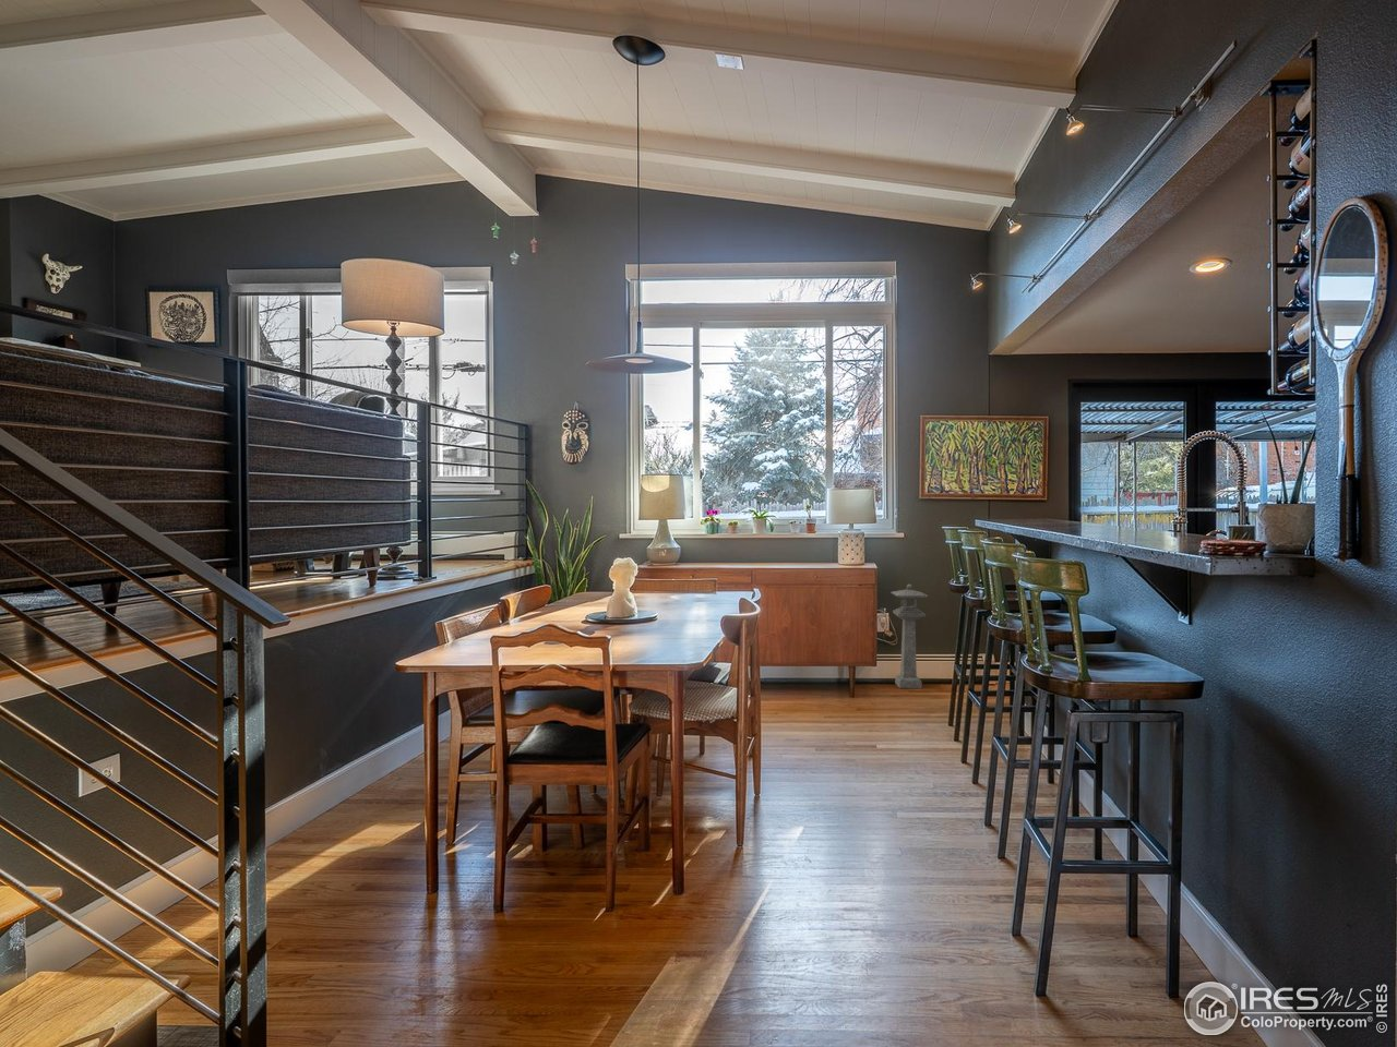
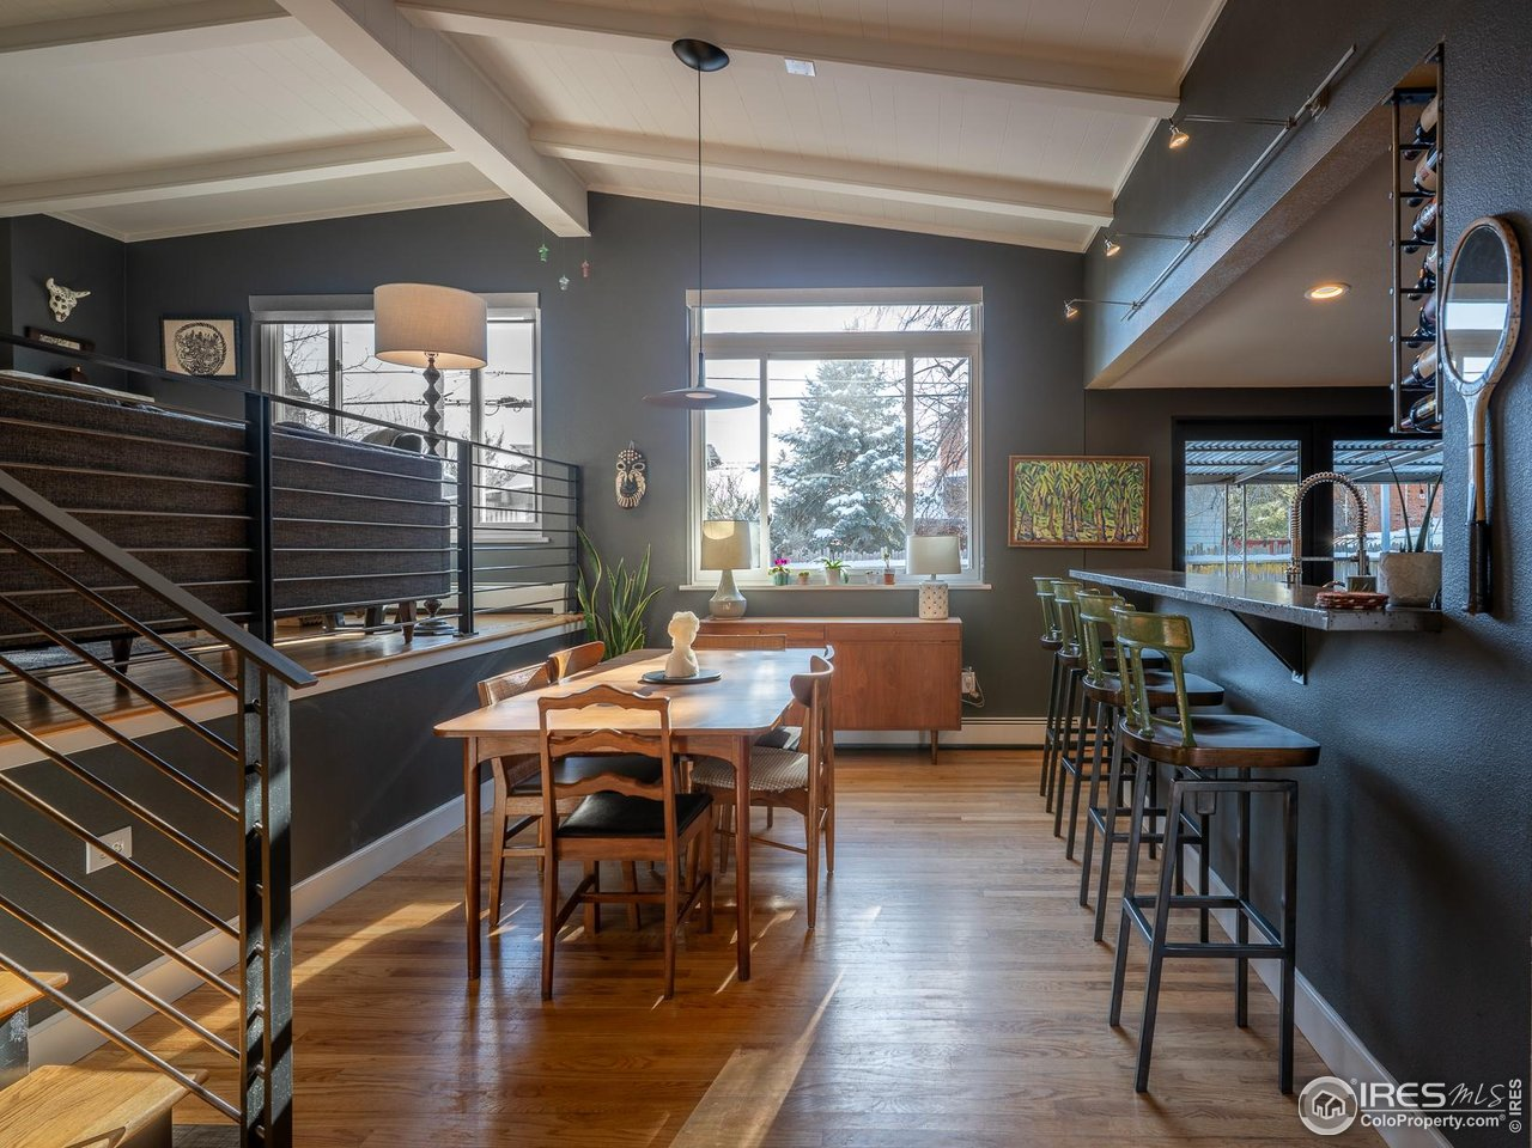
- lantern [890,584,928,690]
